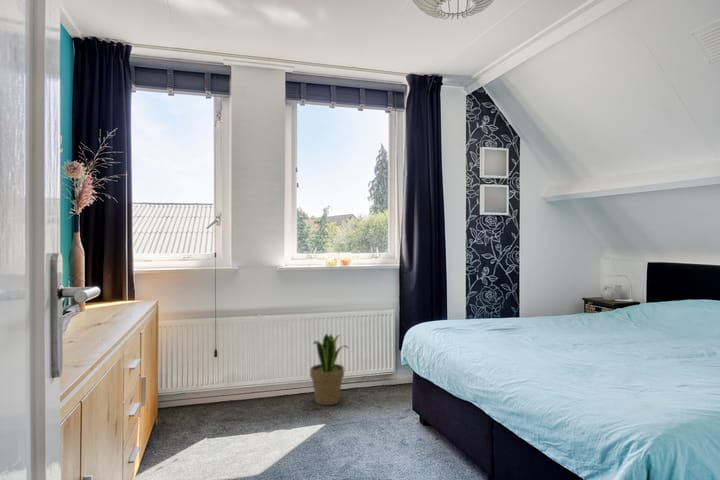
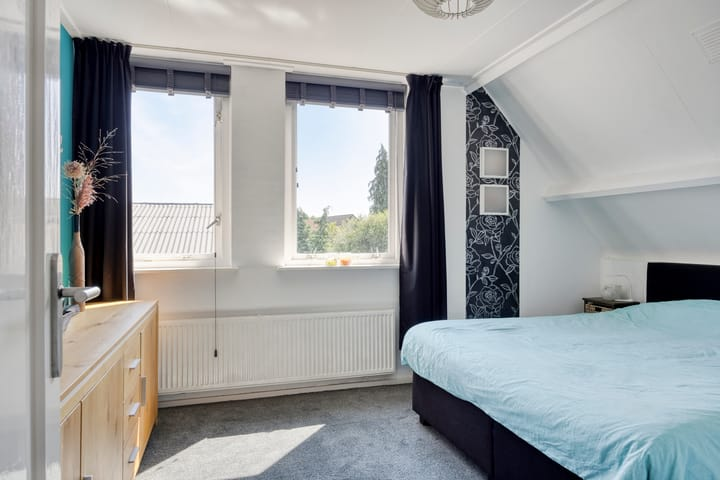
- potted plant [309,332,349,406]
